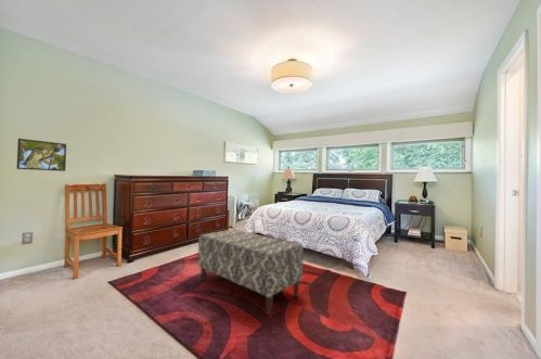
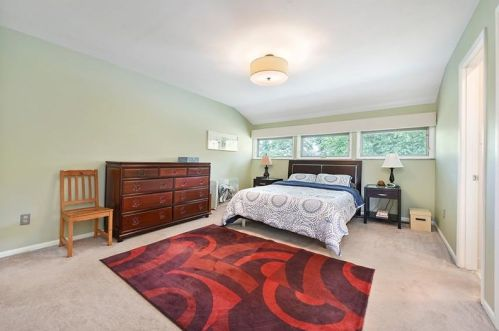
- bench [196,229,305,316]
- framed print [16,138,67,172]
